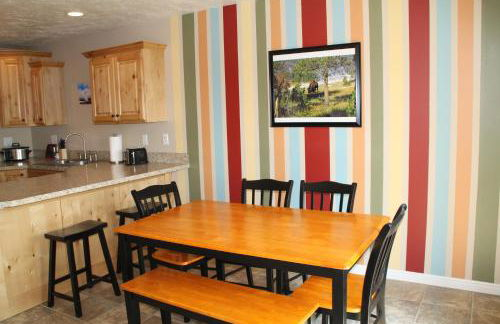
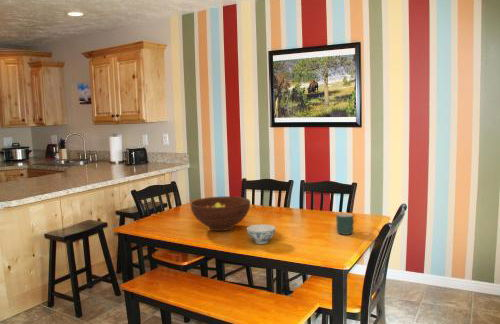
+ mug [335,212,355,236]
+ chinaware [246,223,276,245]
+ fruit bowl [190,195,251,232]
